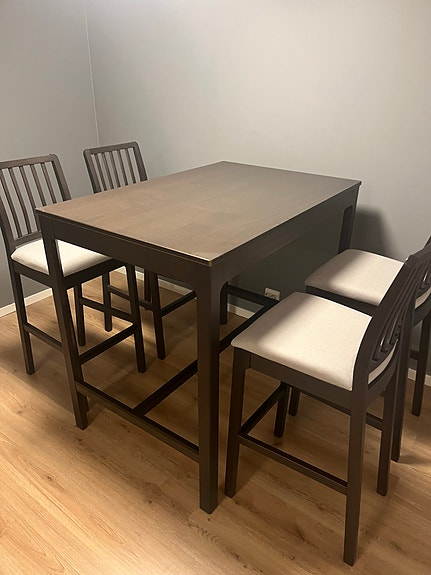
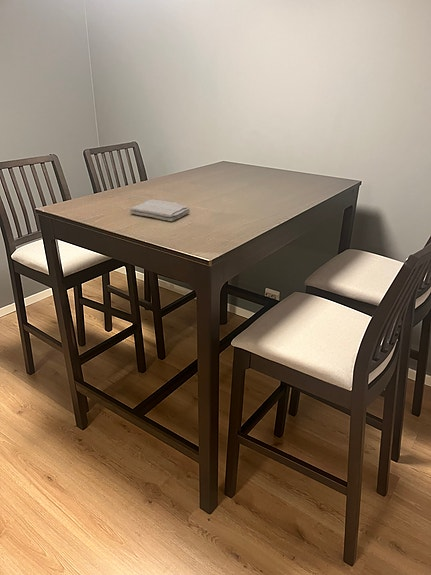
+ washcloth [129,198,191,222]
